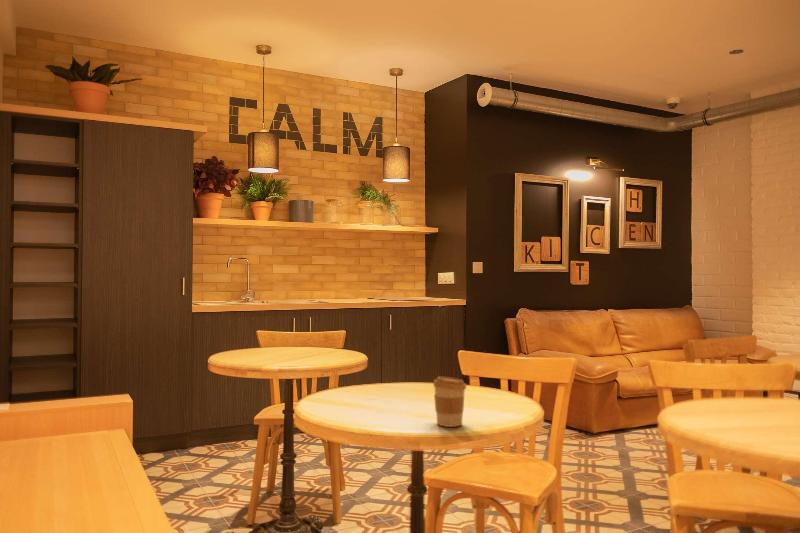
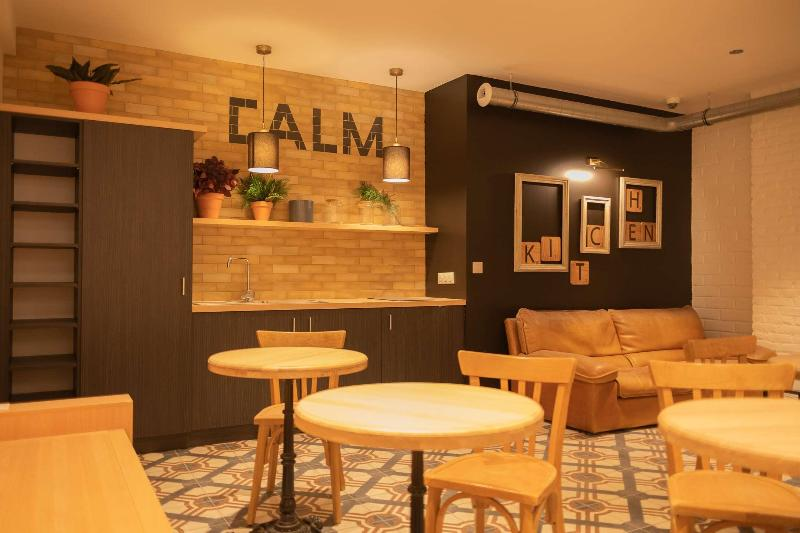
- coffee cup [432,376,467,428]
